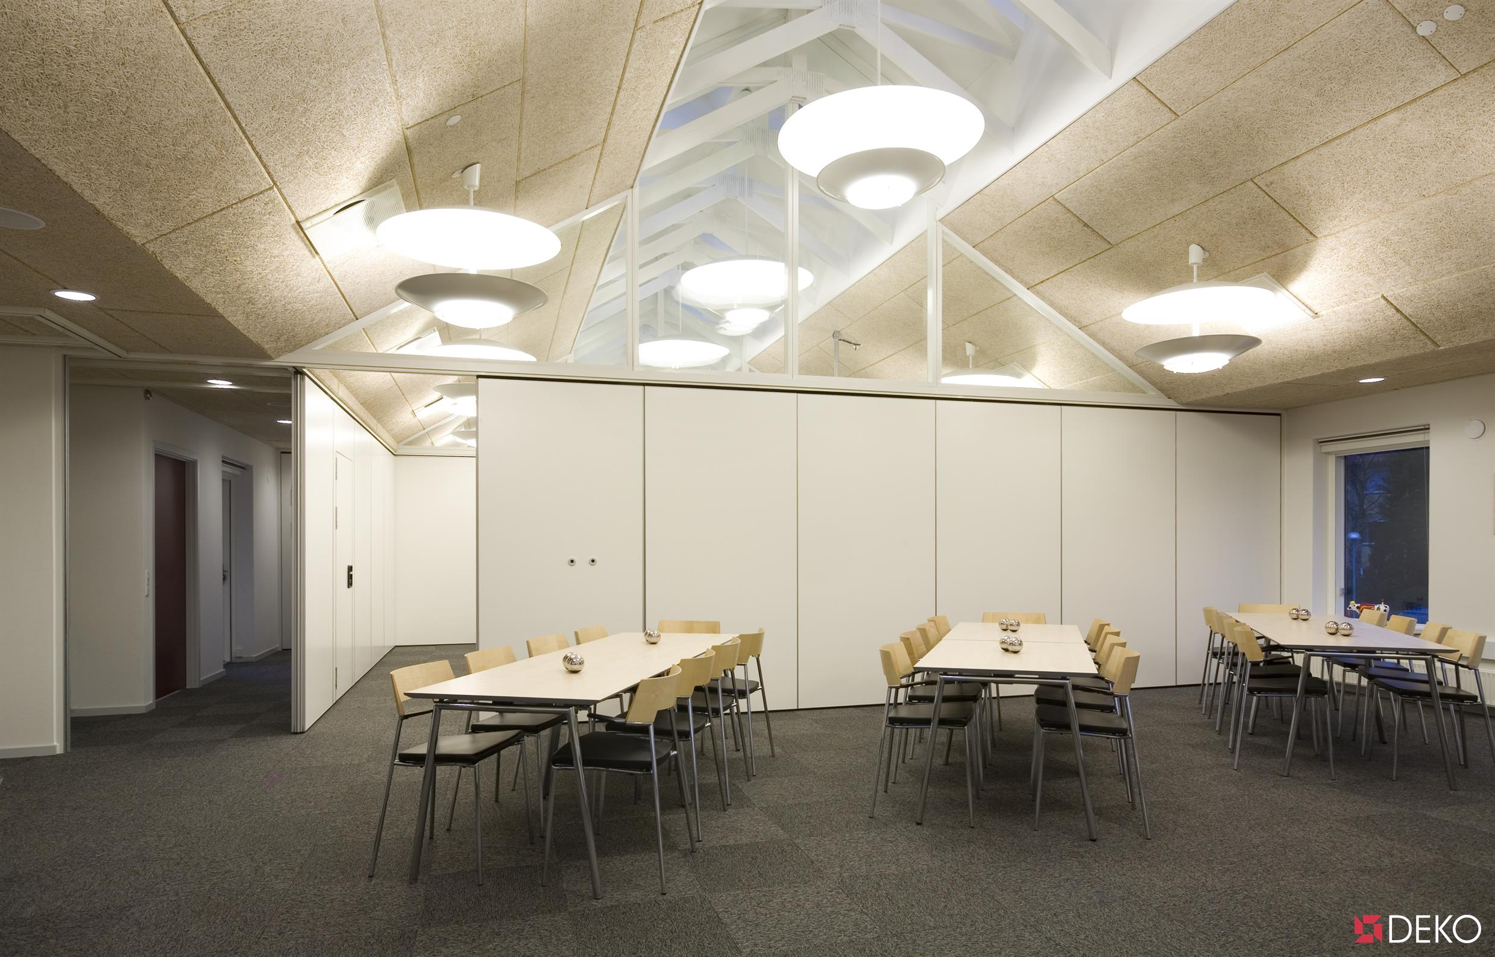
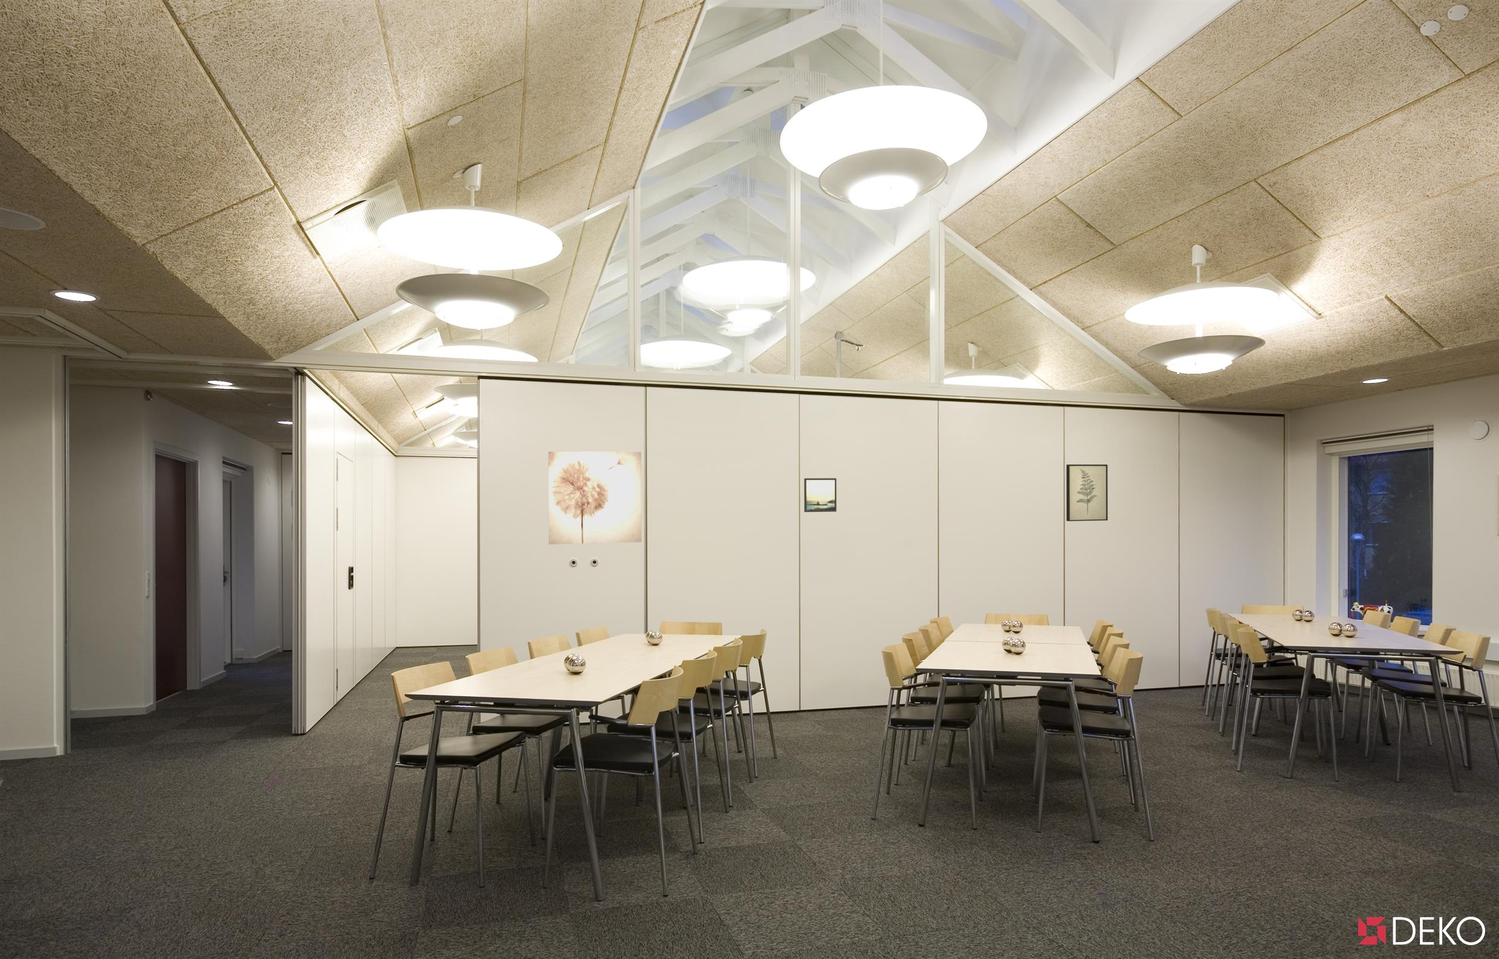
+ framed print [803,477,837,512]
+ wall art [547,451,642,545]
+ wall art [1065,464,1109,521]
